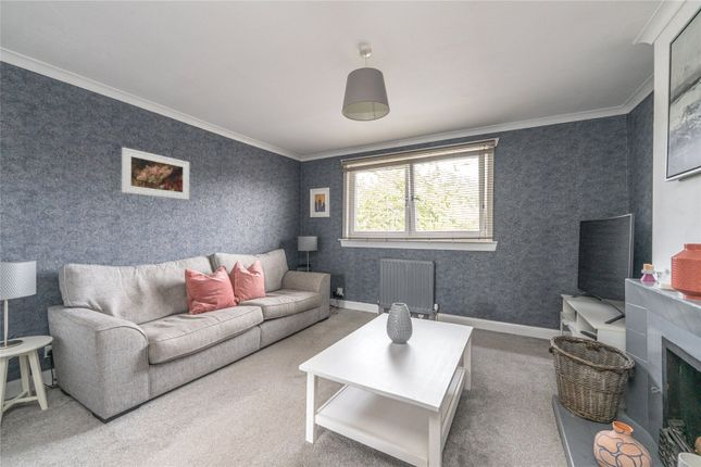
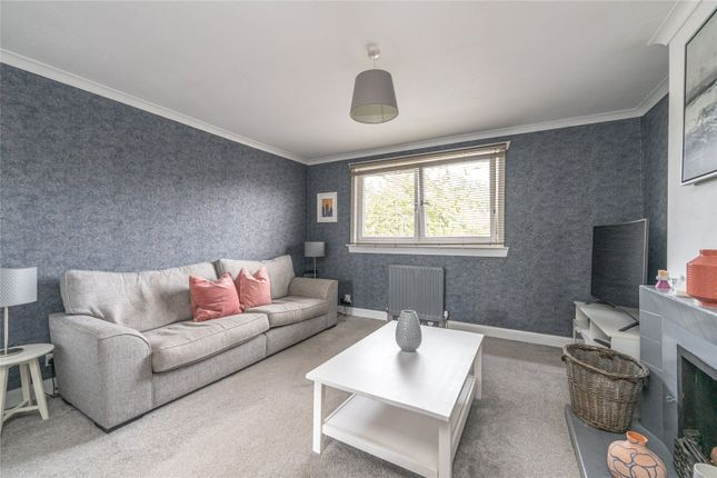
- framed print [121,147,190,201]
